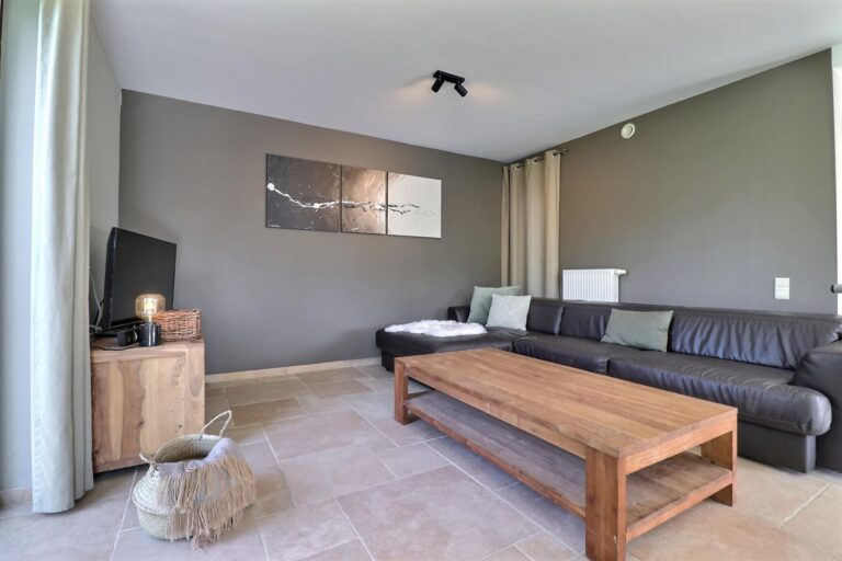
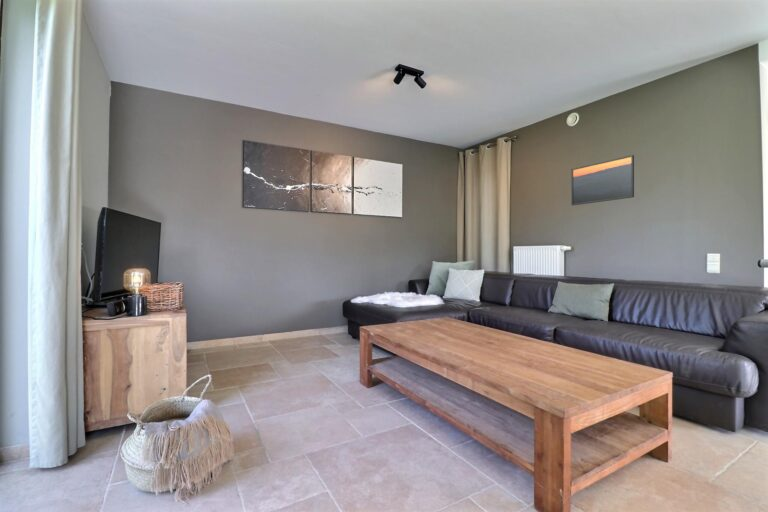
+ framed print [570,154,635,207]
